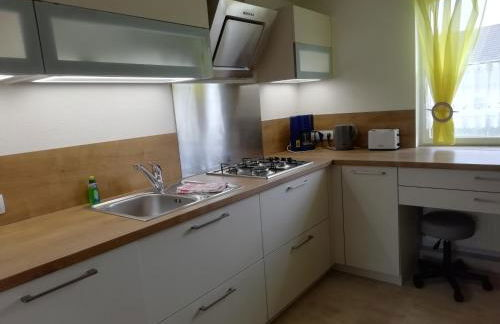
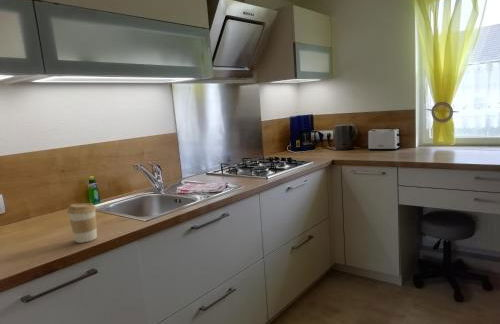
+ coffee cup [66,202,98,244]
